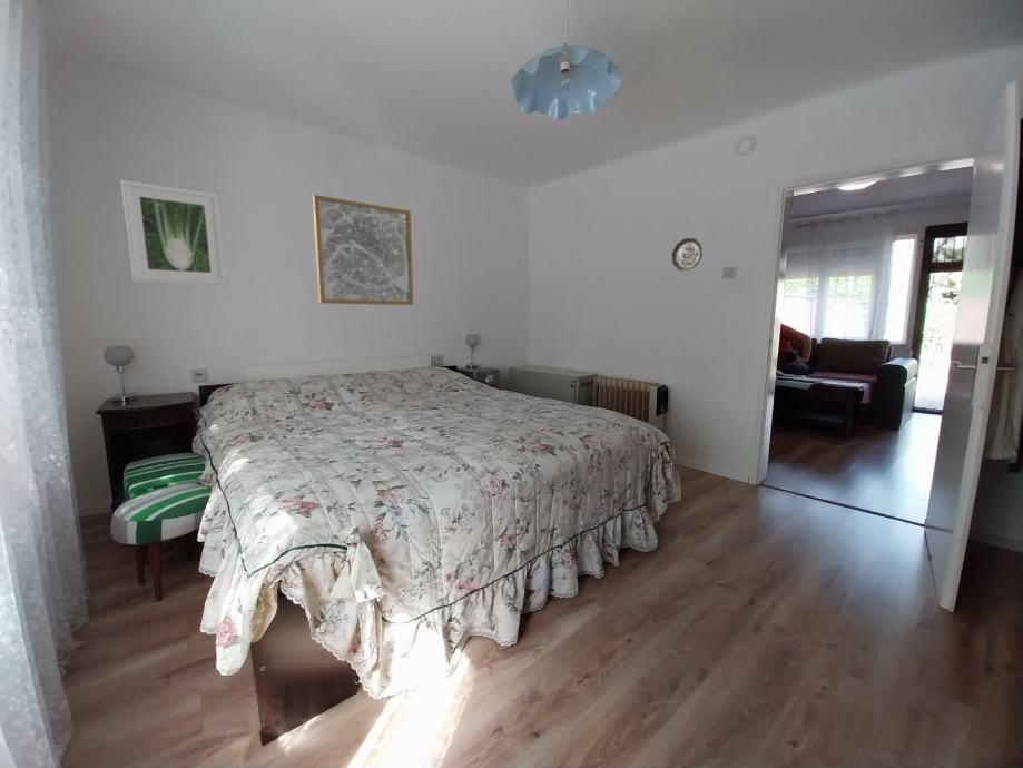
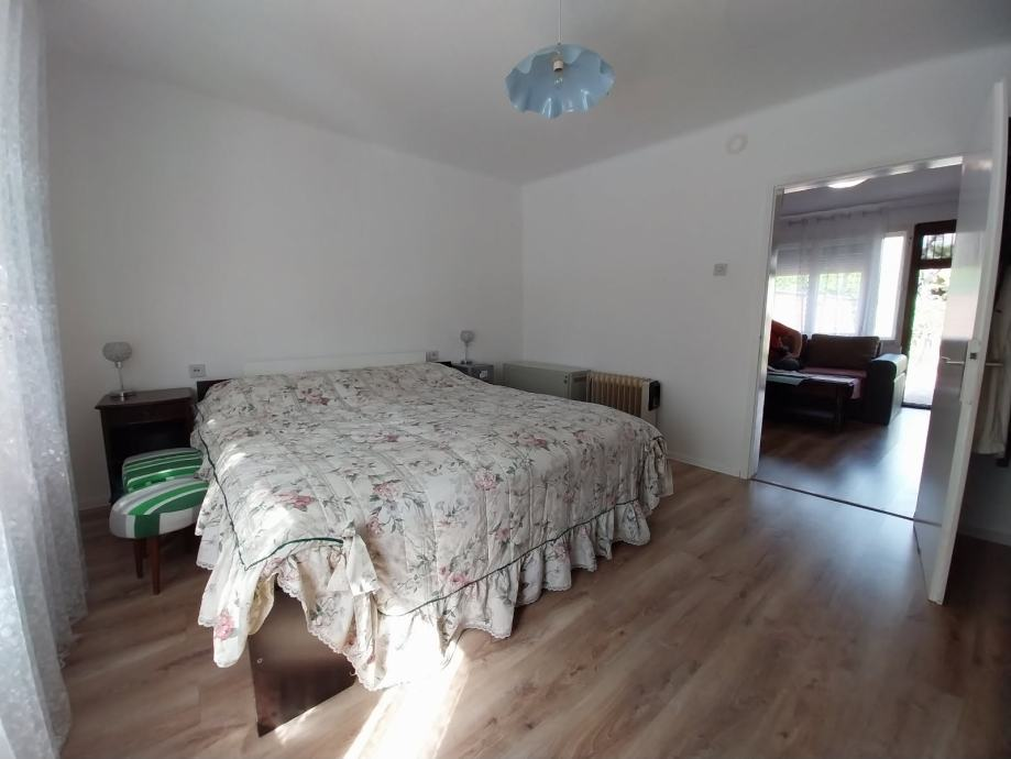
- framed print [120,179,227,286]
- decorative plate [671,237,704,273]
- wall art [312,194,414,306]
